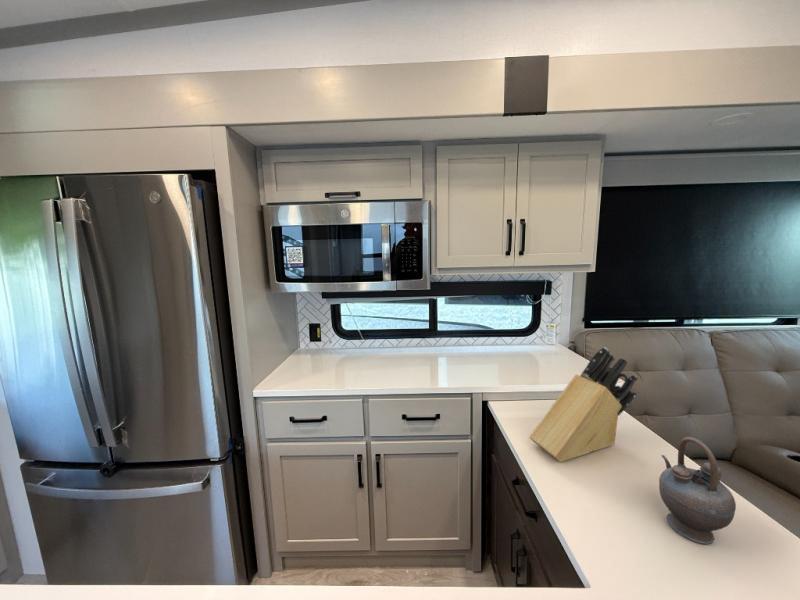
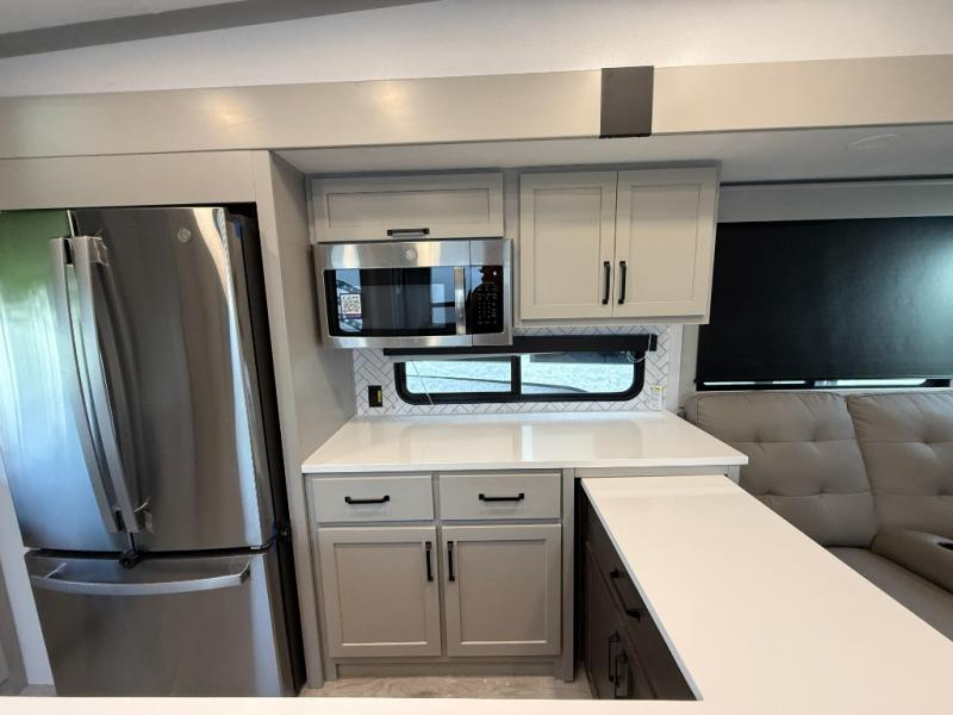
- teapot [658,436,737,545]
- knife block [528,346,639,463]
